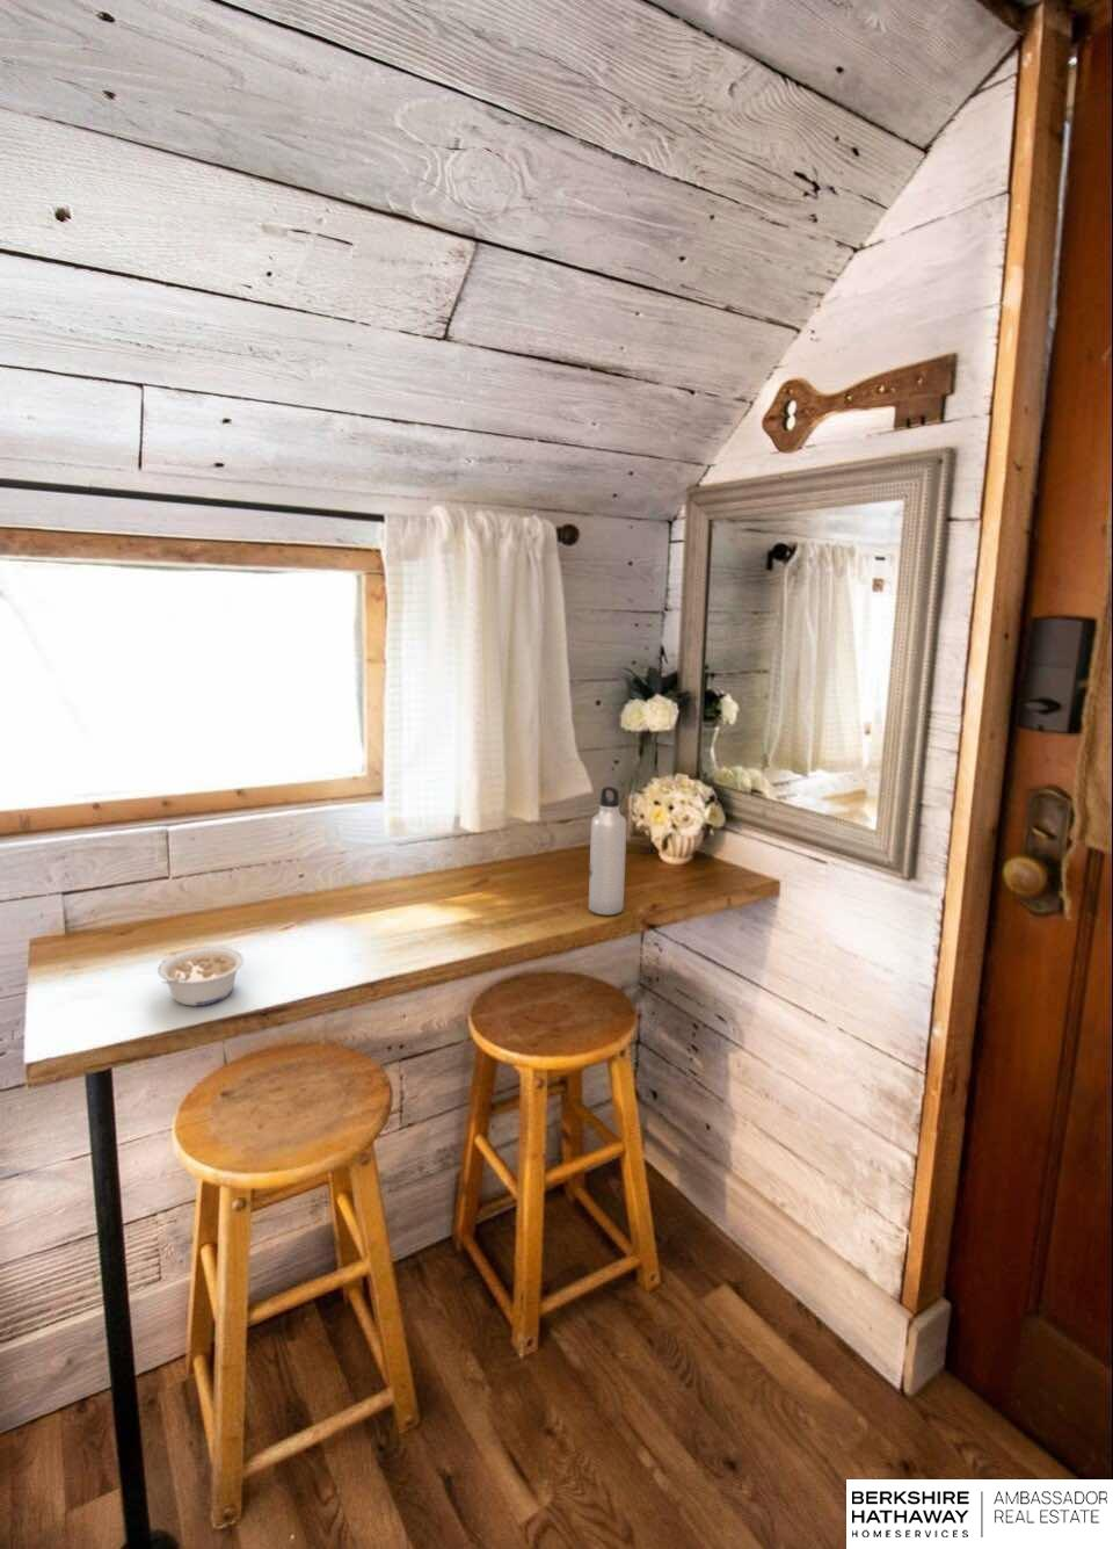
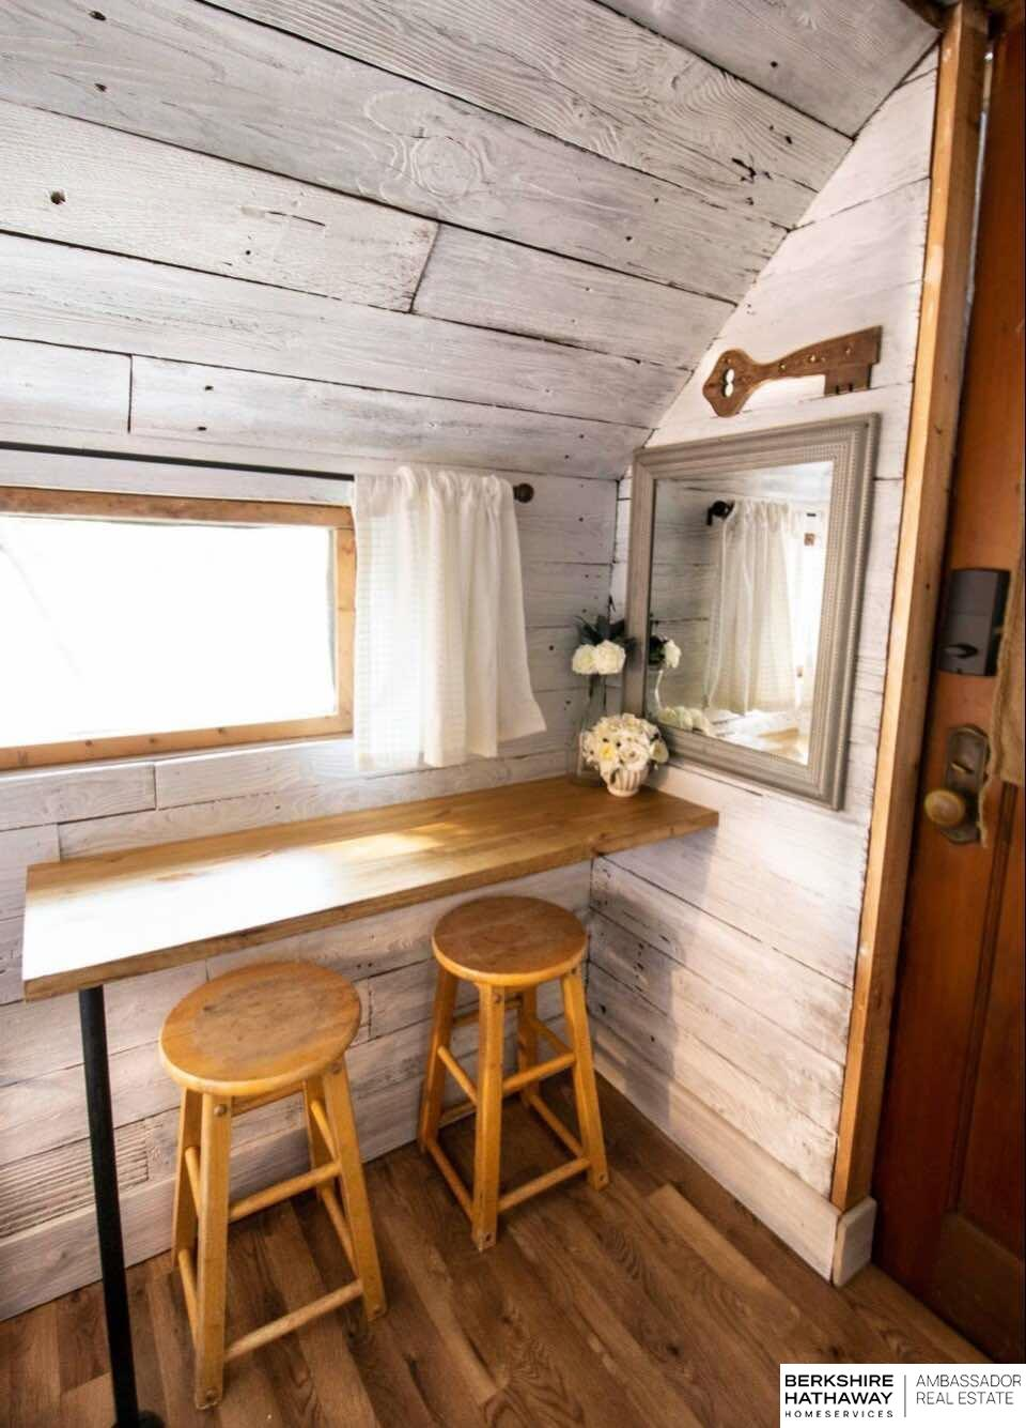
- water bottle [588,785,627,916]
- legume [156,945,245,1007]
